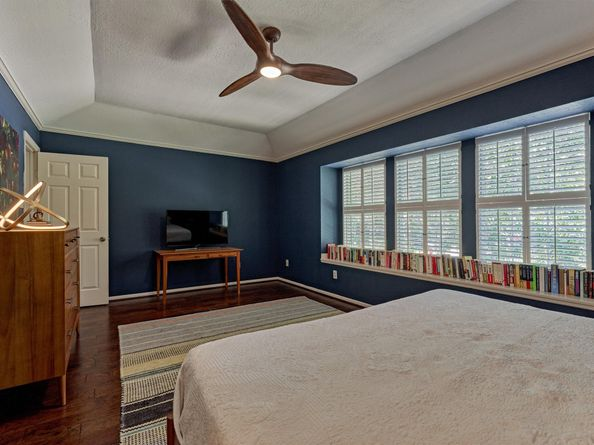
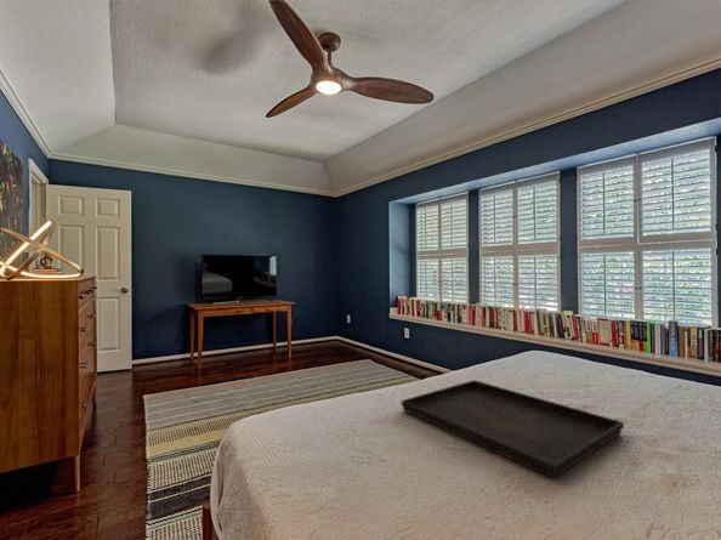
+ serving tray [401,379,625,479]
